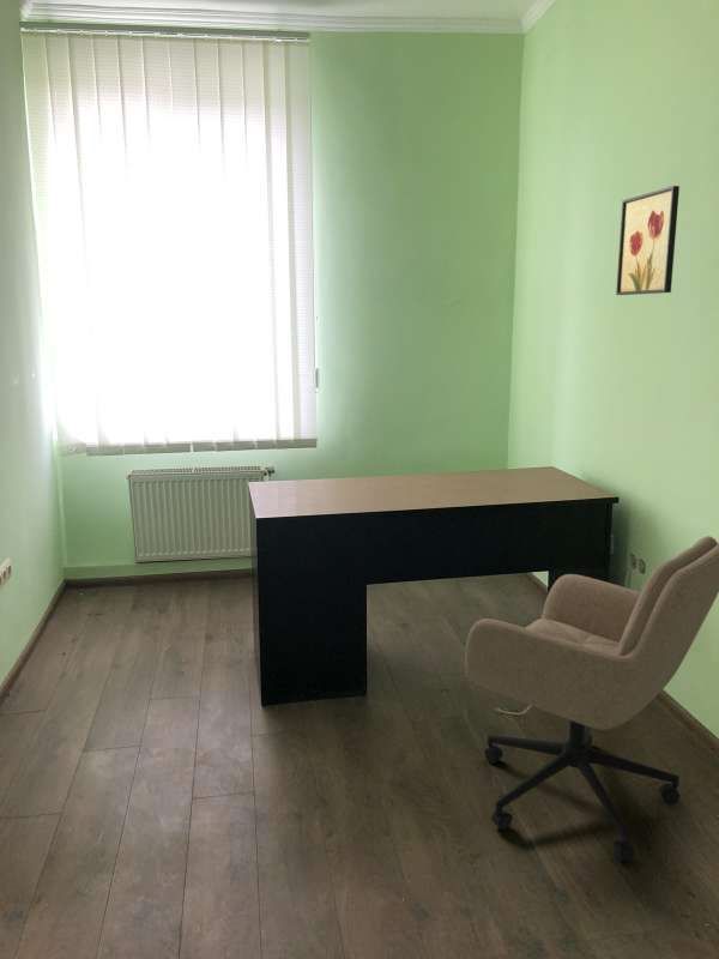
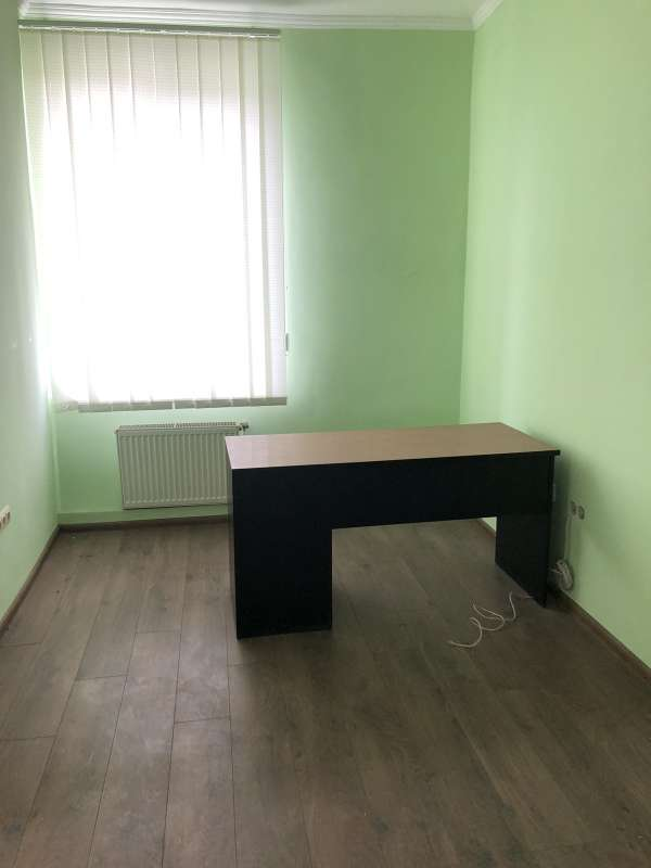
- wall art [615,185,681,296]
- office chair [464,535,719,862]
